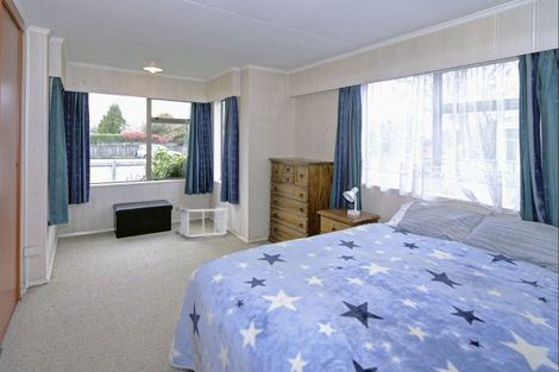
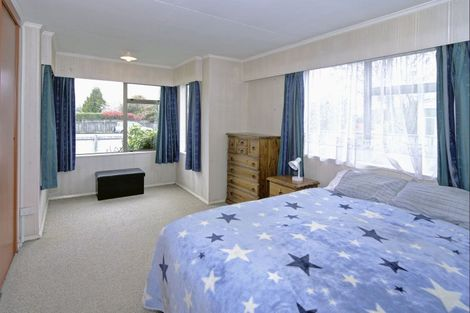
- balcony railing [174,206,227,239]
